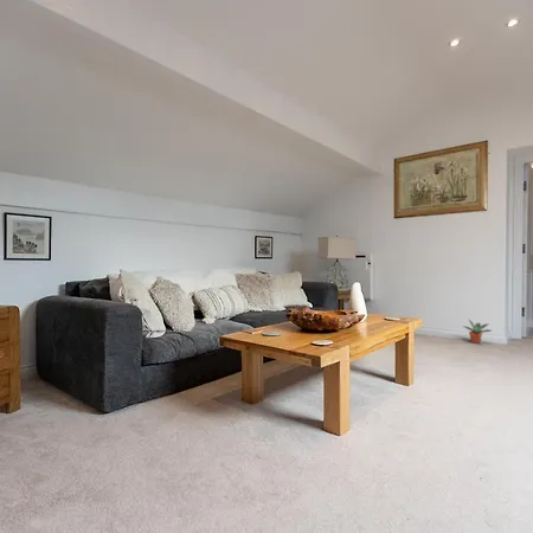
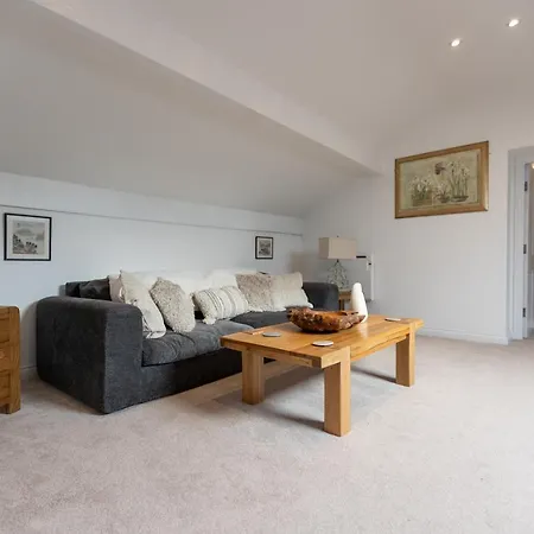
- potted plant [463,317,492,345]
